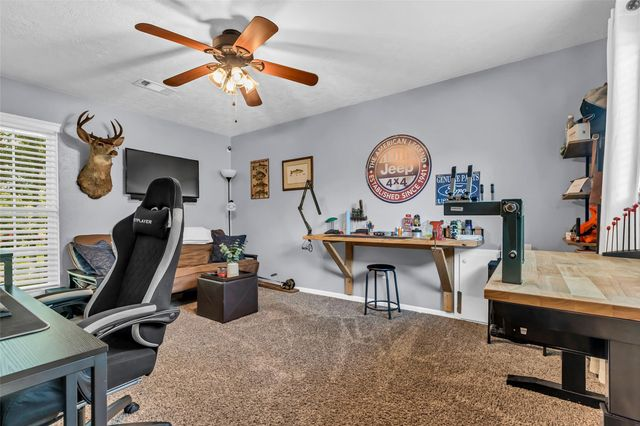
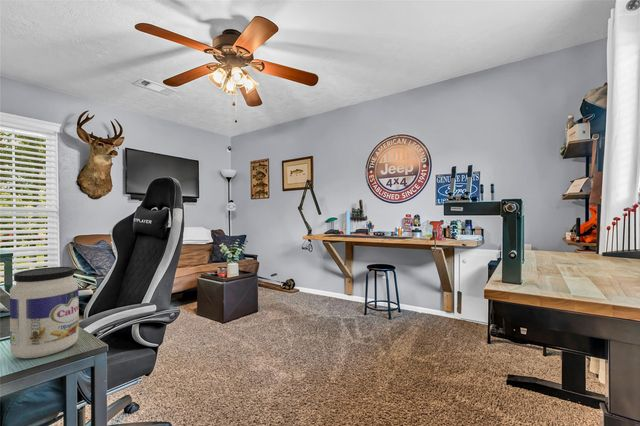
+ jar [9,266,80,359]
